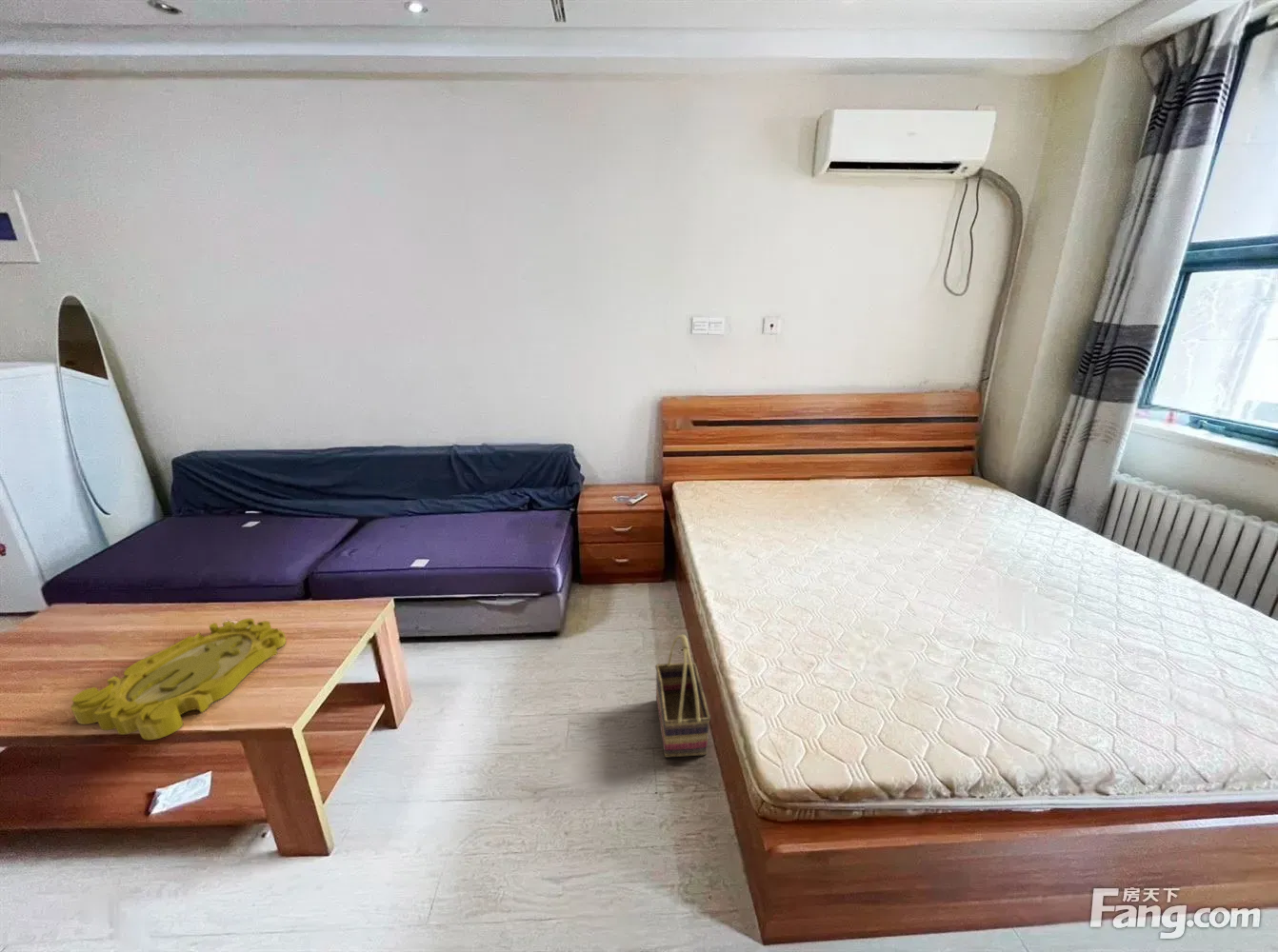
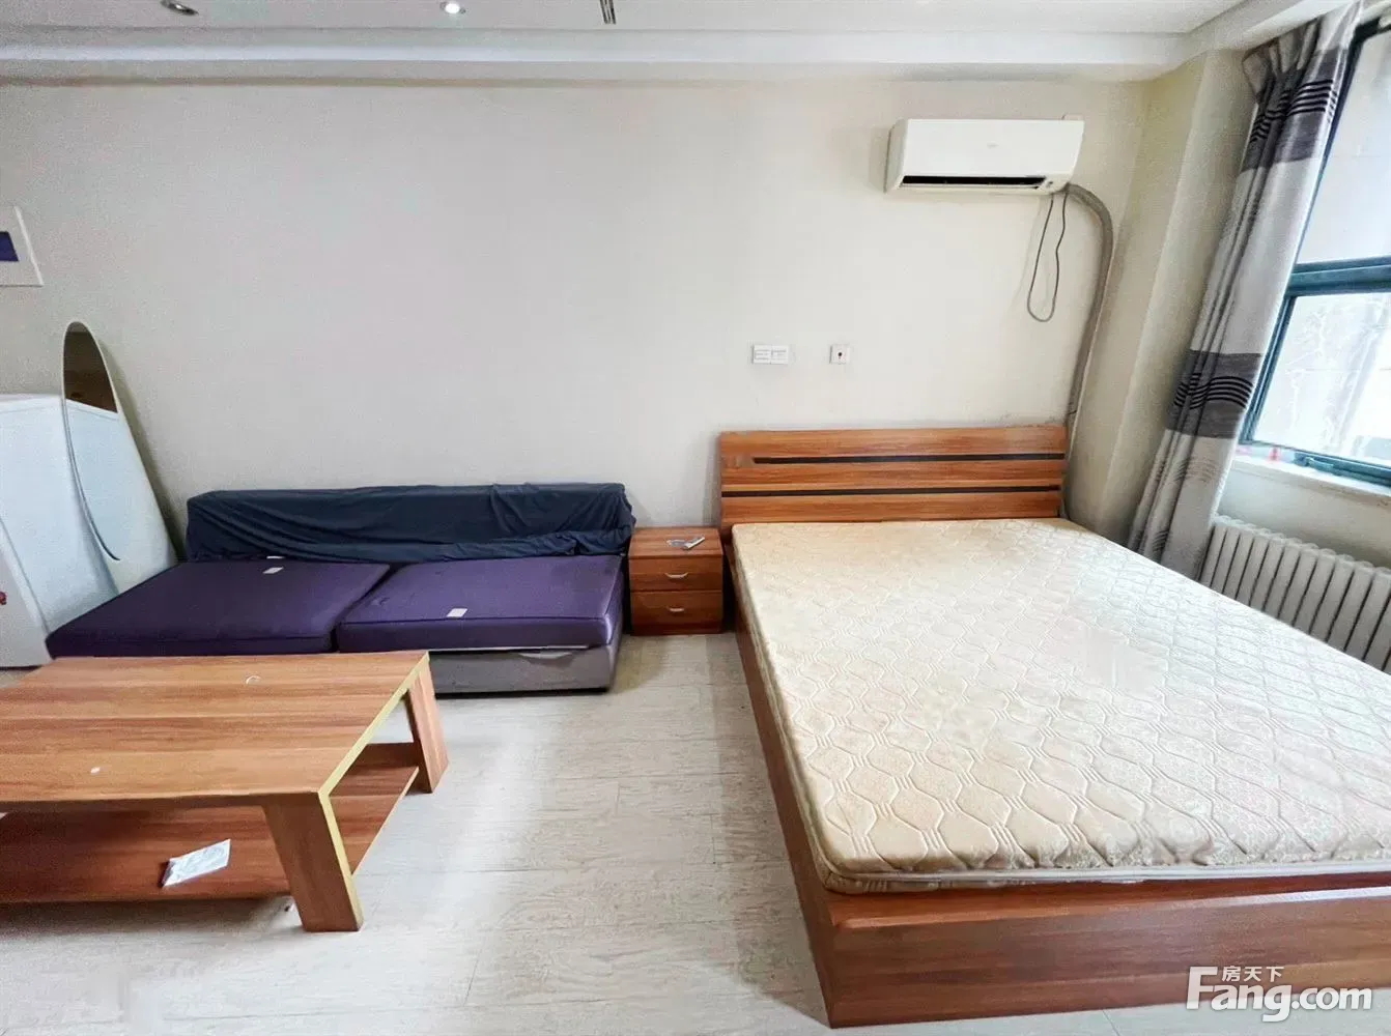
- decorative tray [70,618,288,741]
- basket [654,634,711,759]
